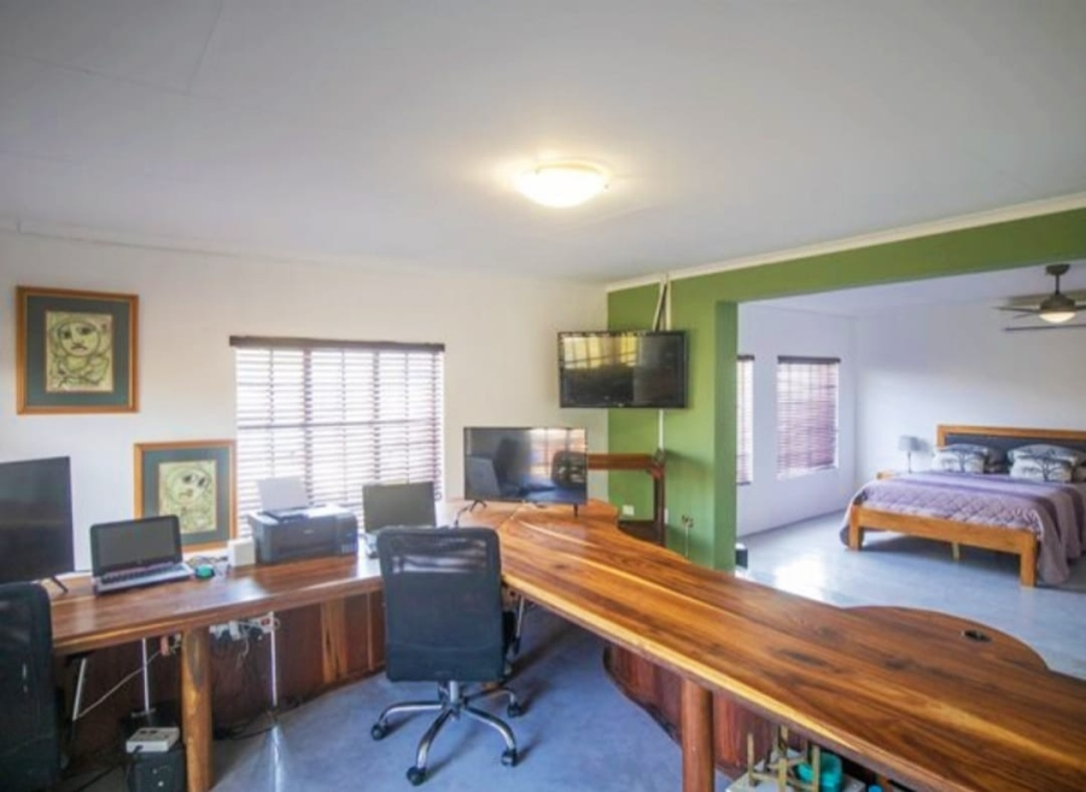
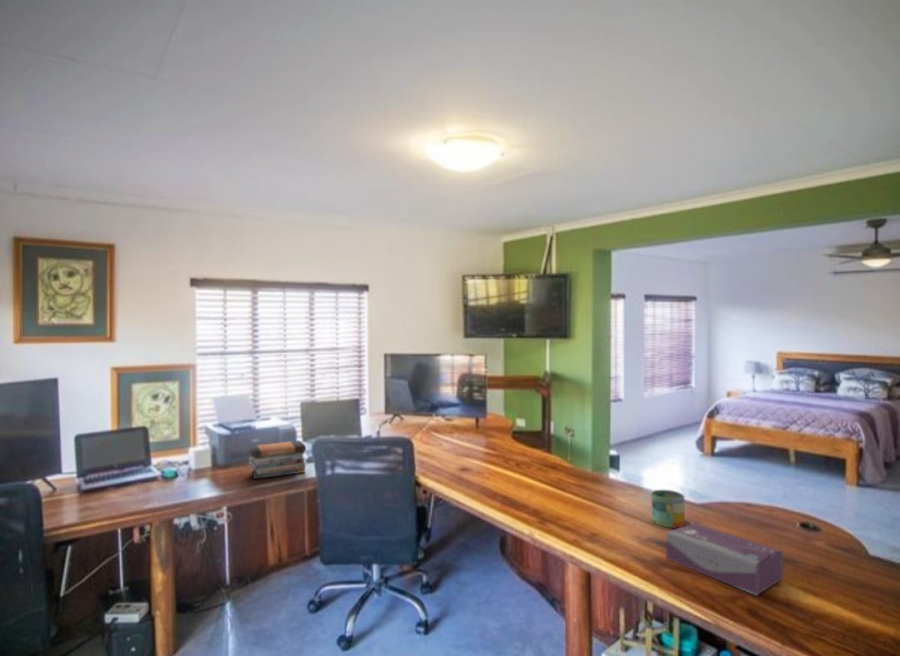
+ book stack [247,439,307,480]
+ mug [650,489,686,529]
+ tissue box [665,522,784,596]
